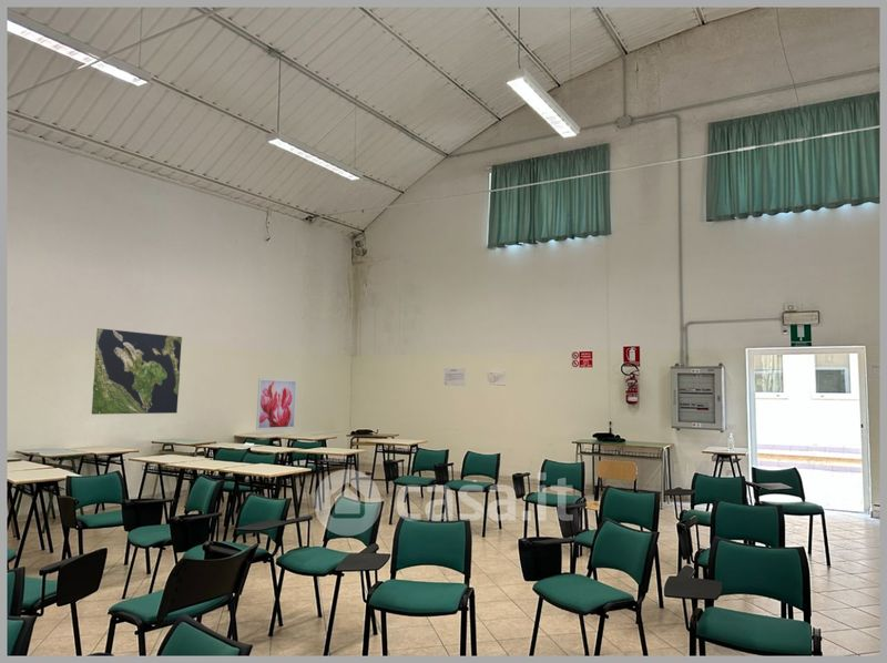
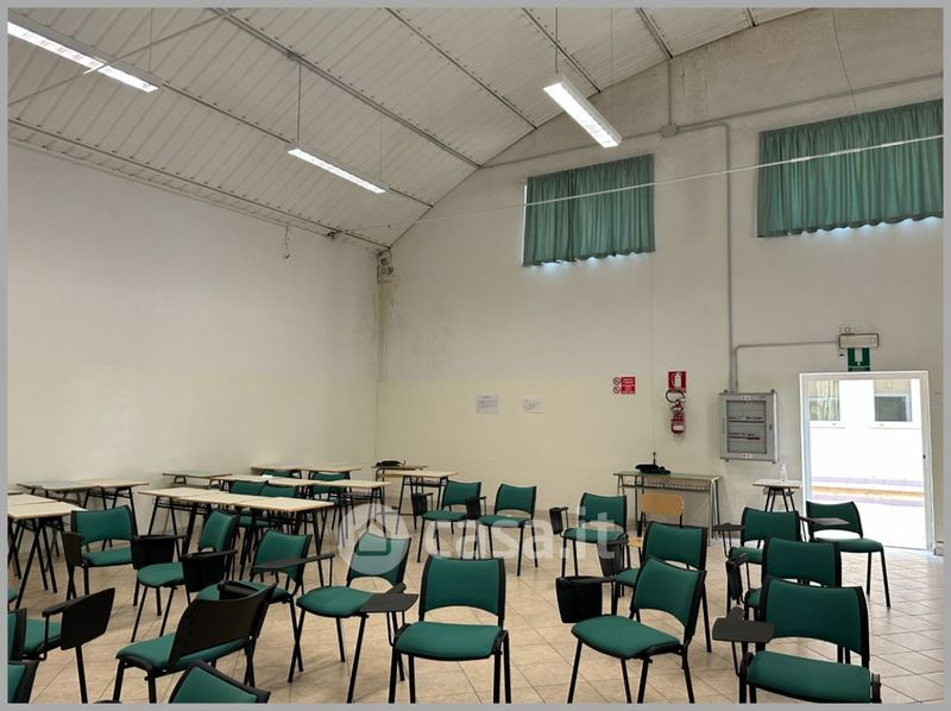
- world map [91,327,183,416]
- wall art [255,377,298,431]
